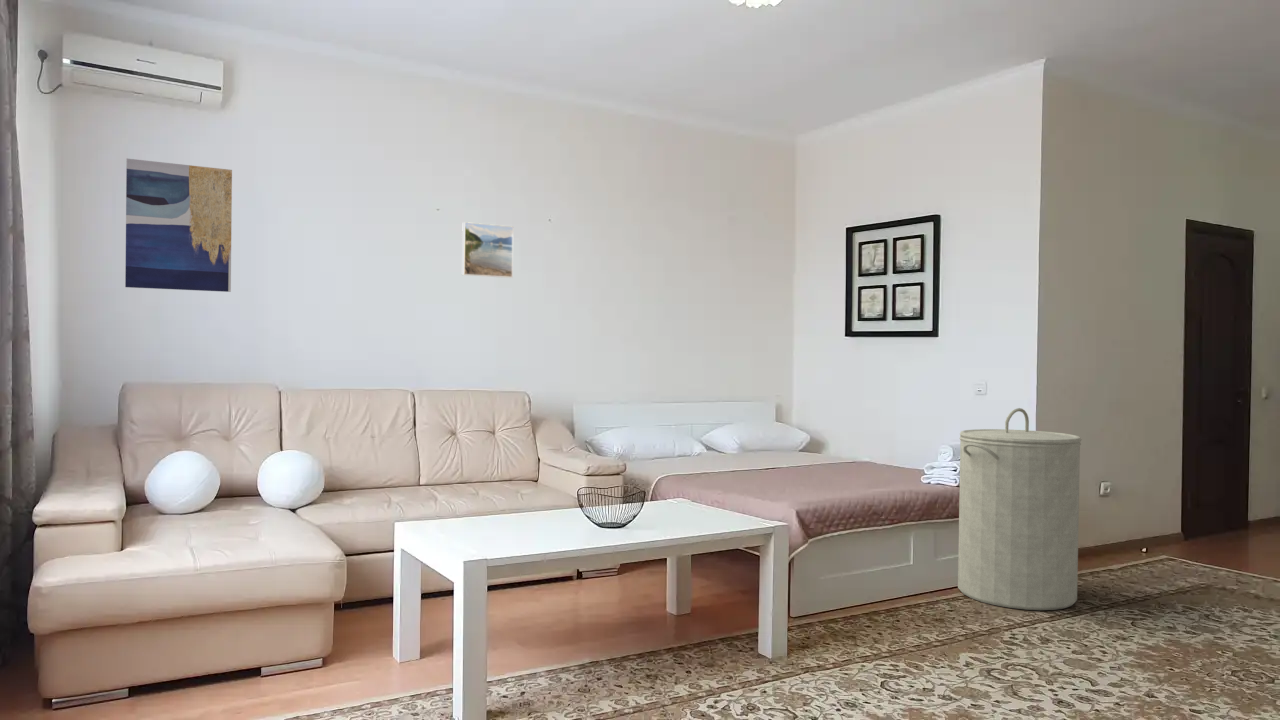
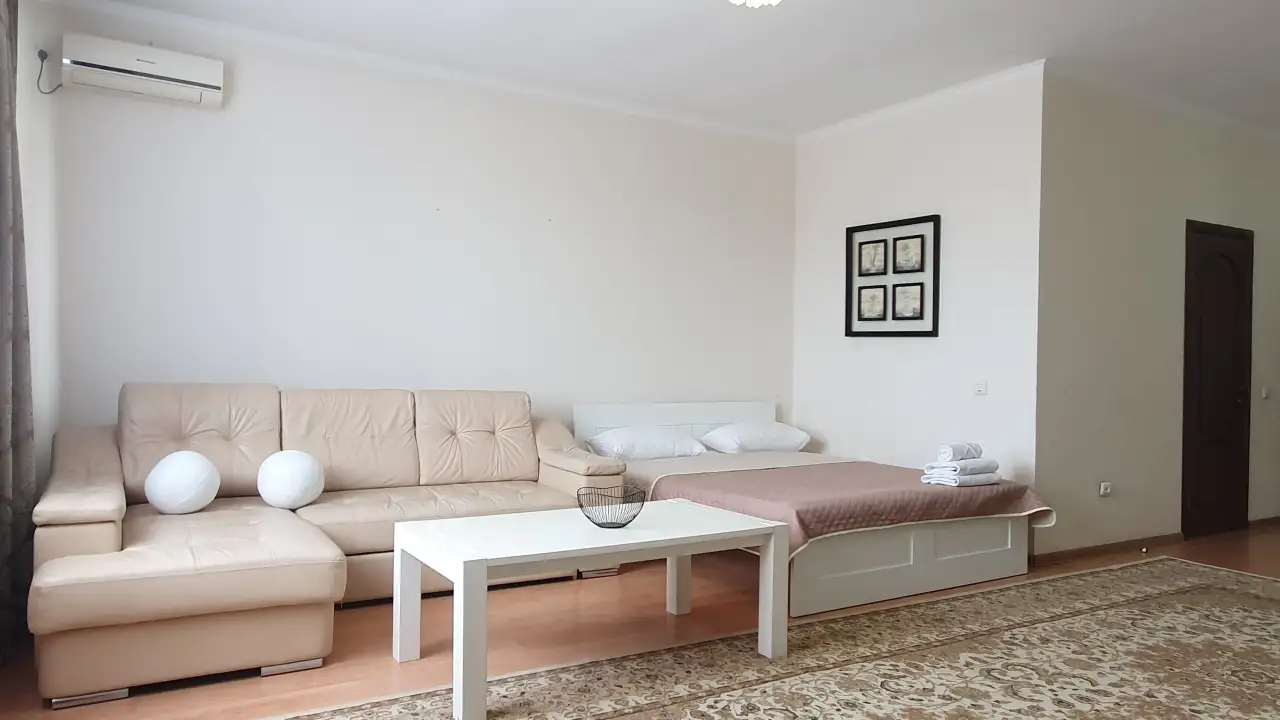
- laundry hamper [957,407,1083,611]
- wall art [124,158,233,293]
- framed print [461,221,514,279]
